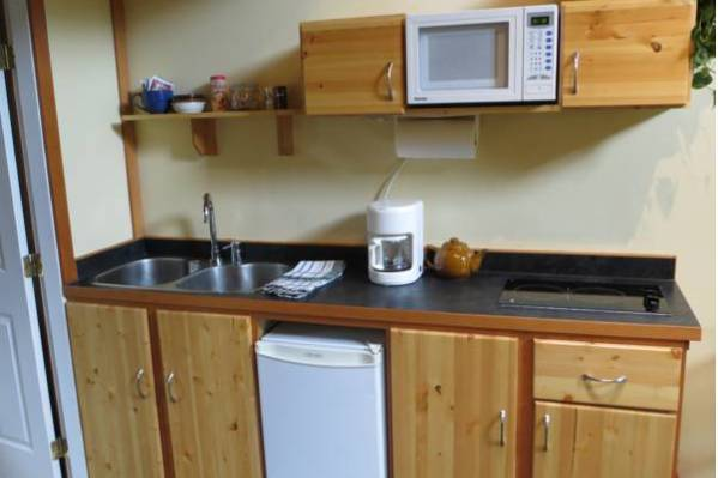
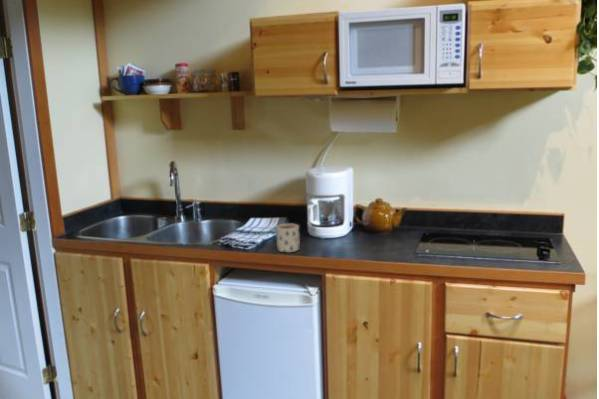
+ mug [275,223,301,253]
